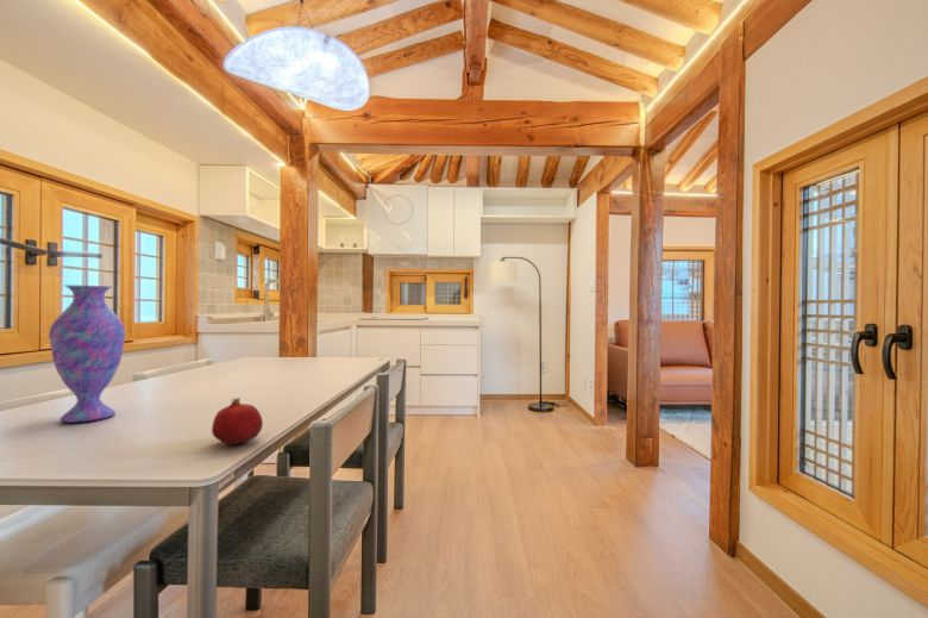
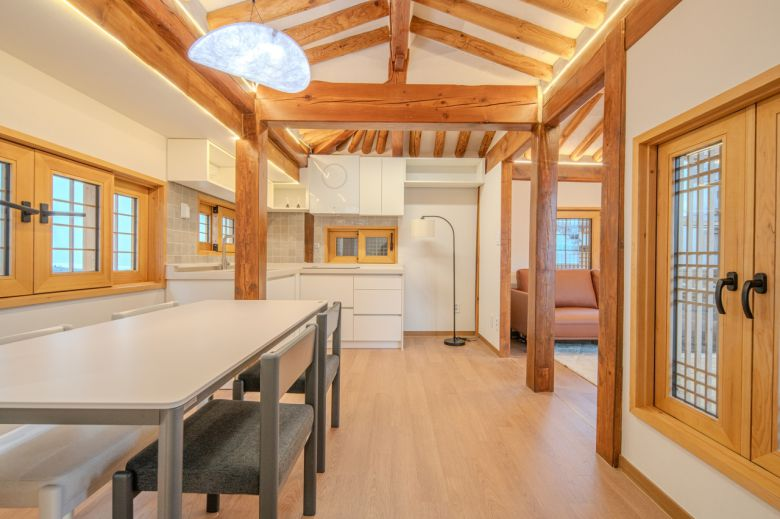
- fruit [211,397,264,445]
- vase [48,285,127,424]
